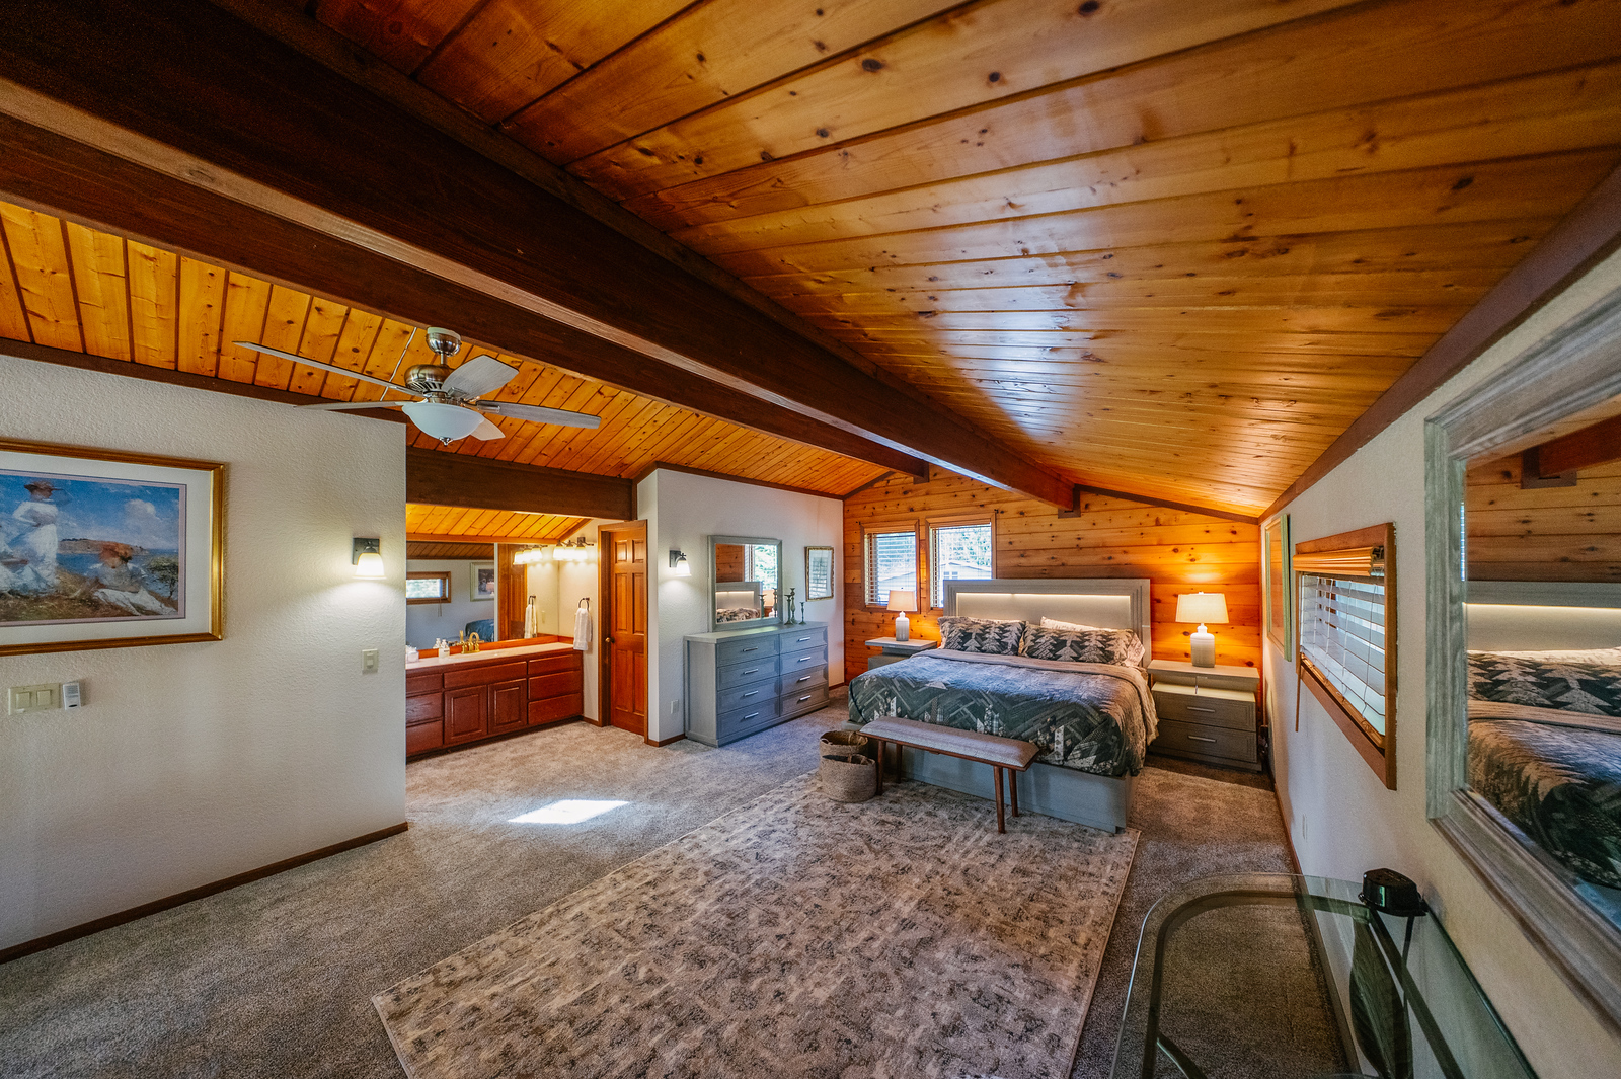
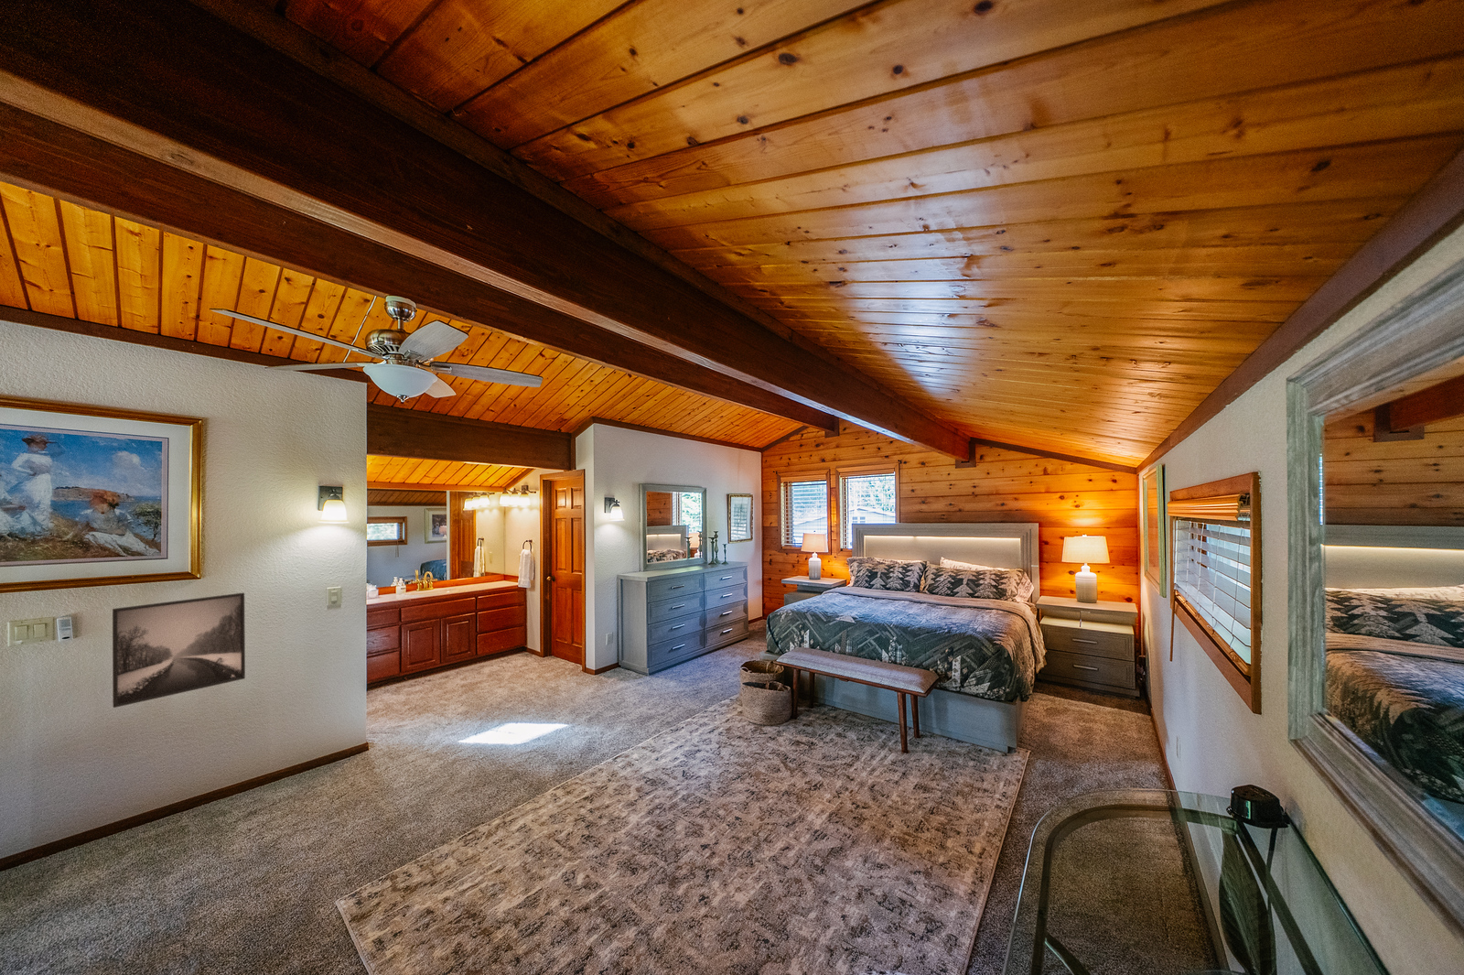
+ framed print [112,591,246,708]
